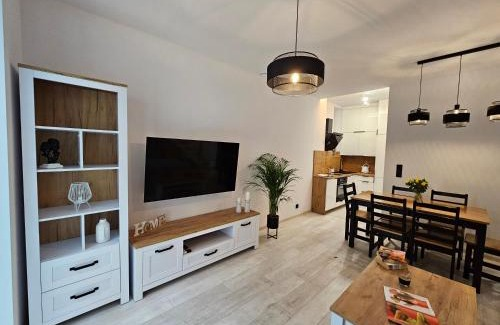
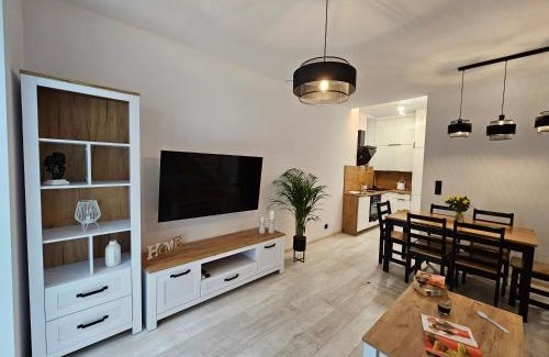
+ spoon [477,310,511,334]
